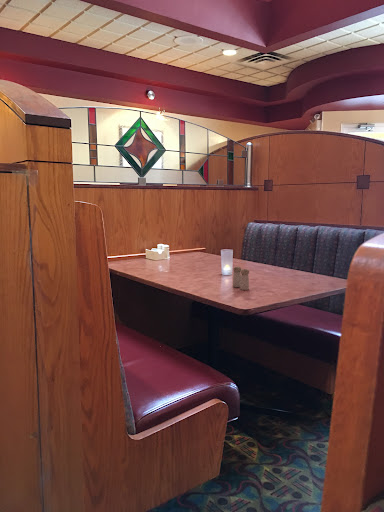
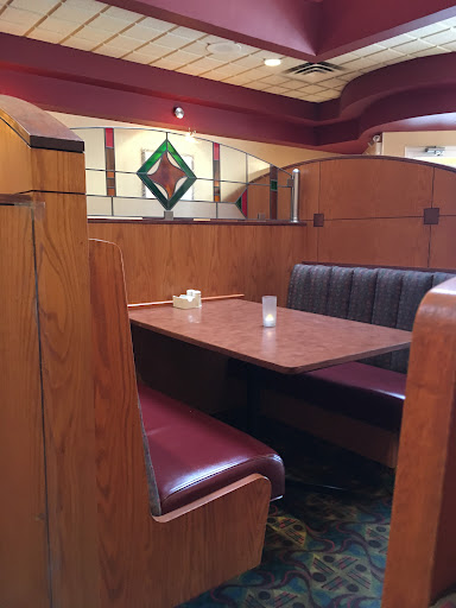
- salt and pepper shaker [232,266,250,291]
